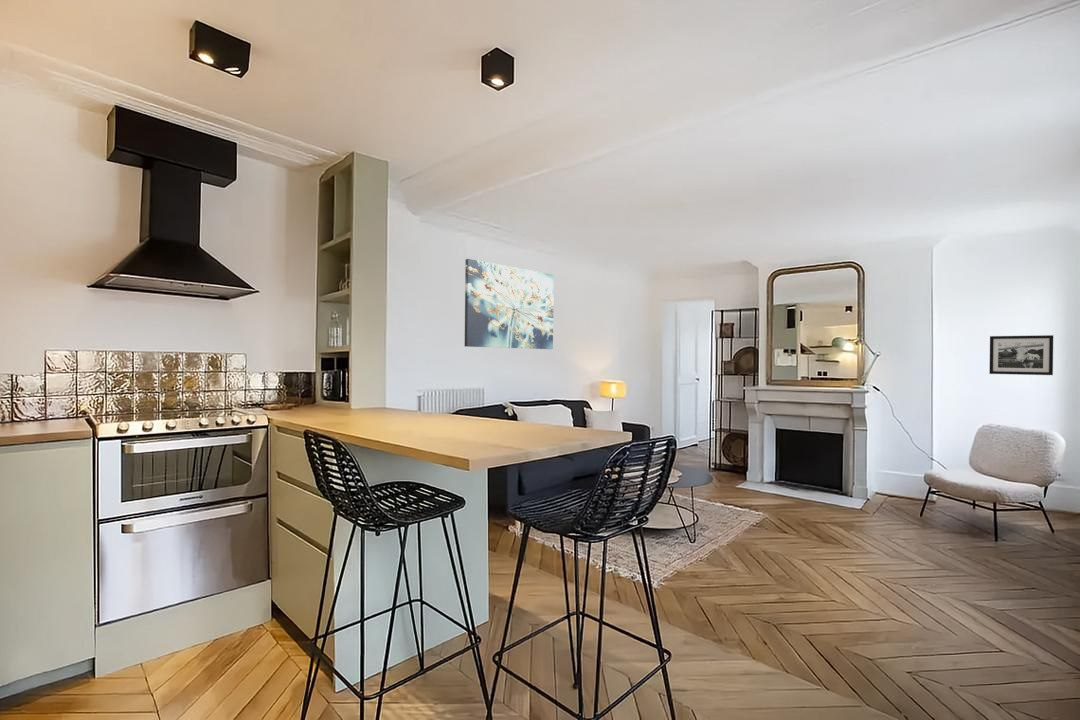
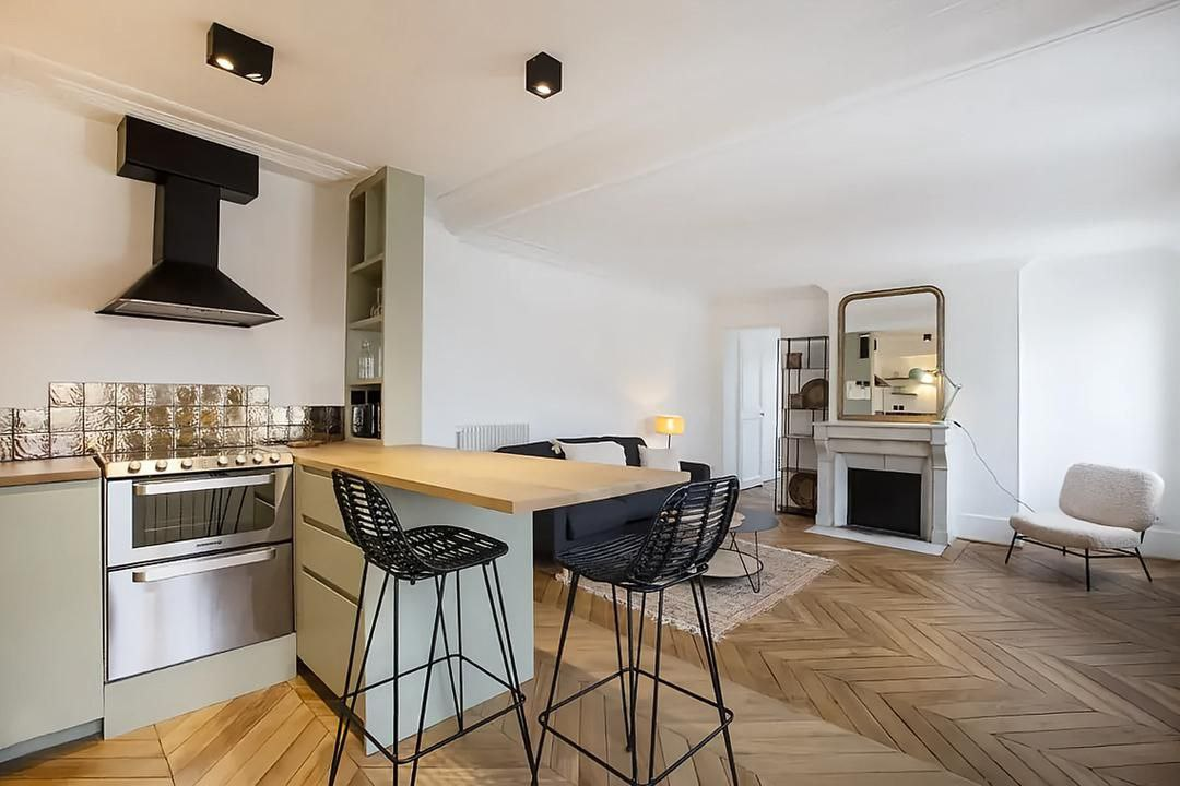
- picture frame [988,334,1054,376]
- wall art [464,258,555,350]
